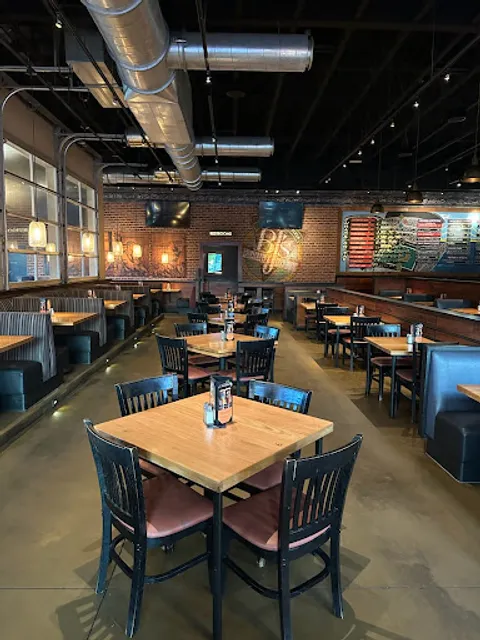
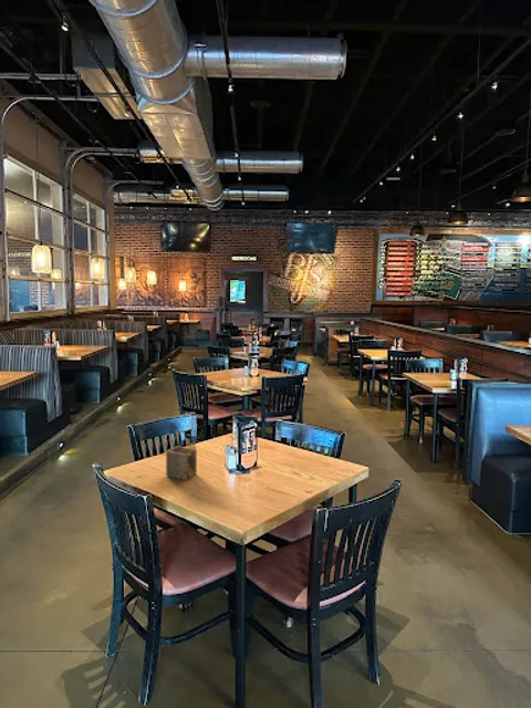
+ napkin holder [165,440,198,481]
